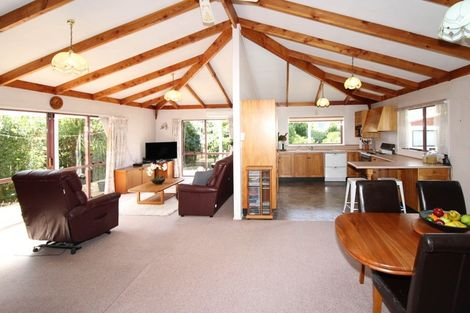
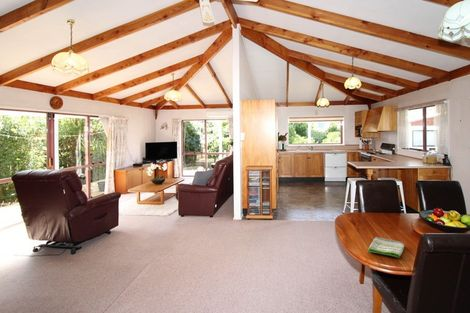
+ dish towel [367,236,405,258]
